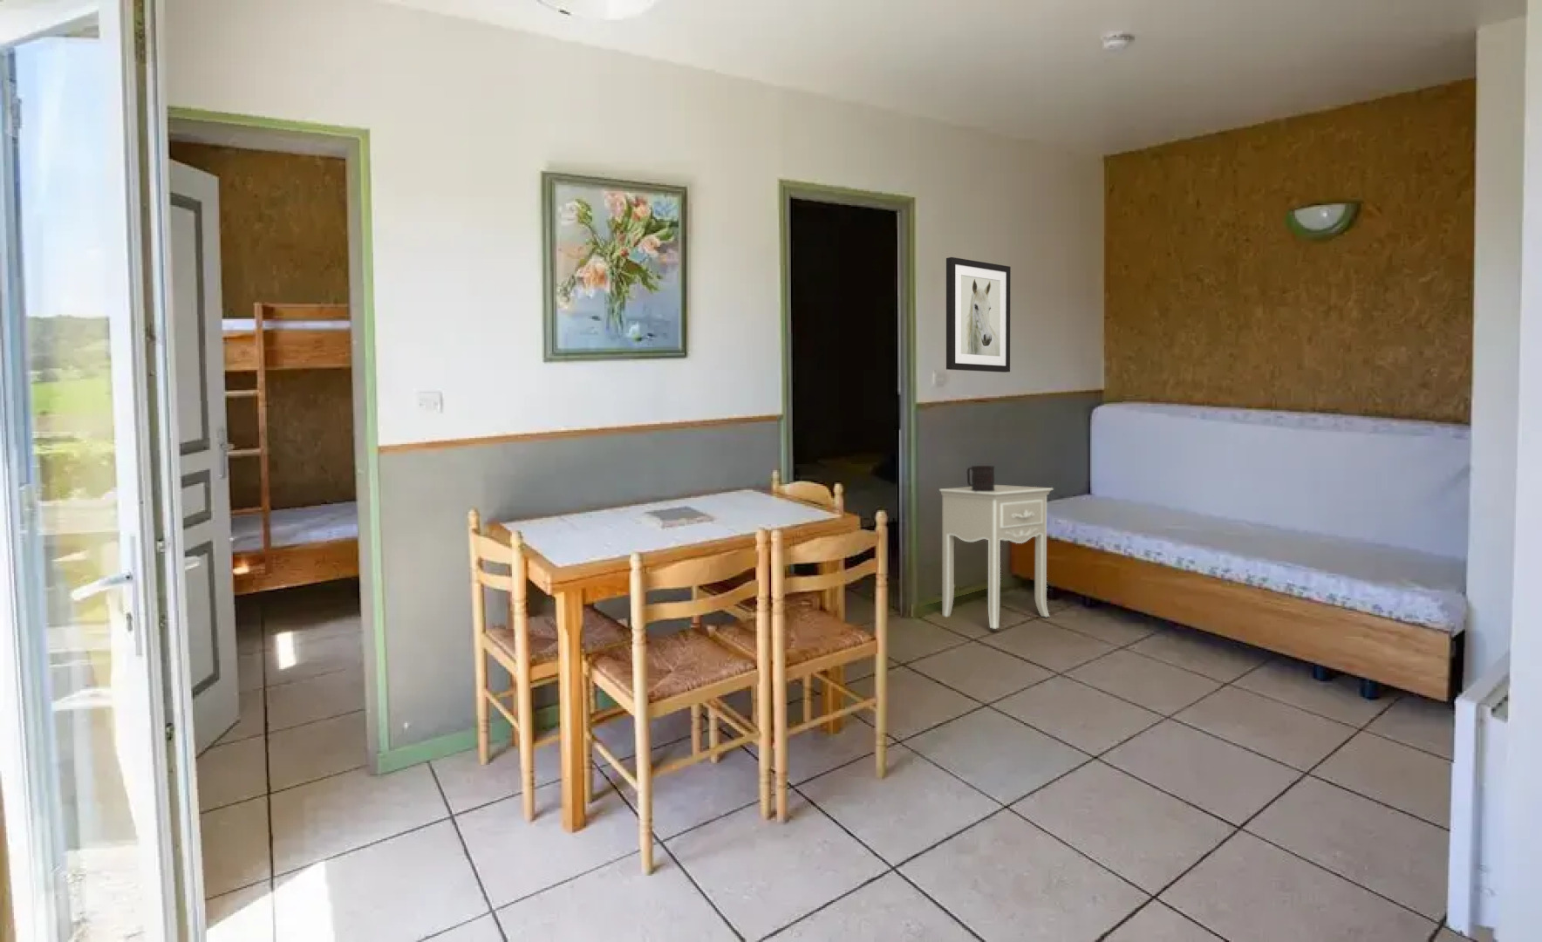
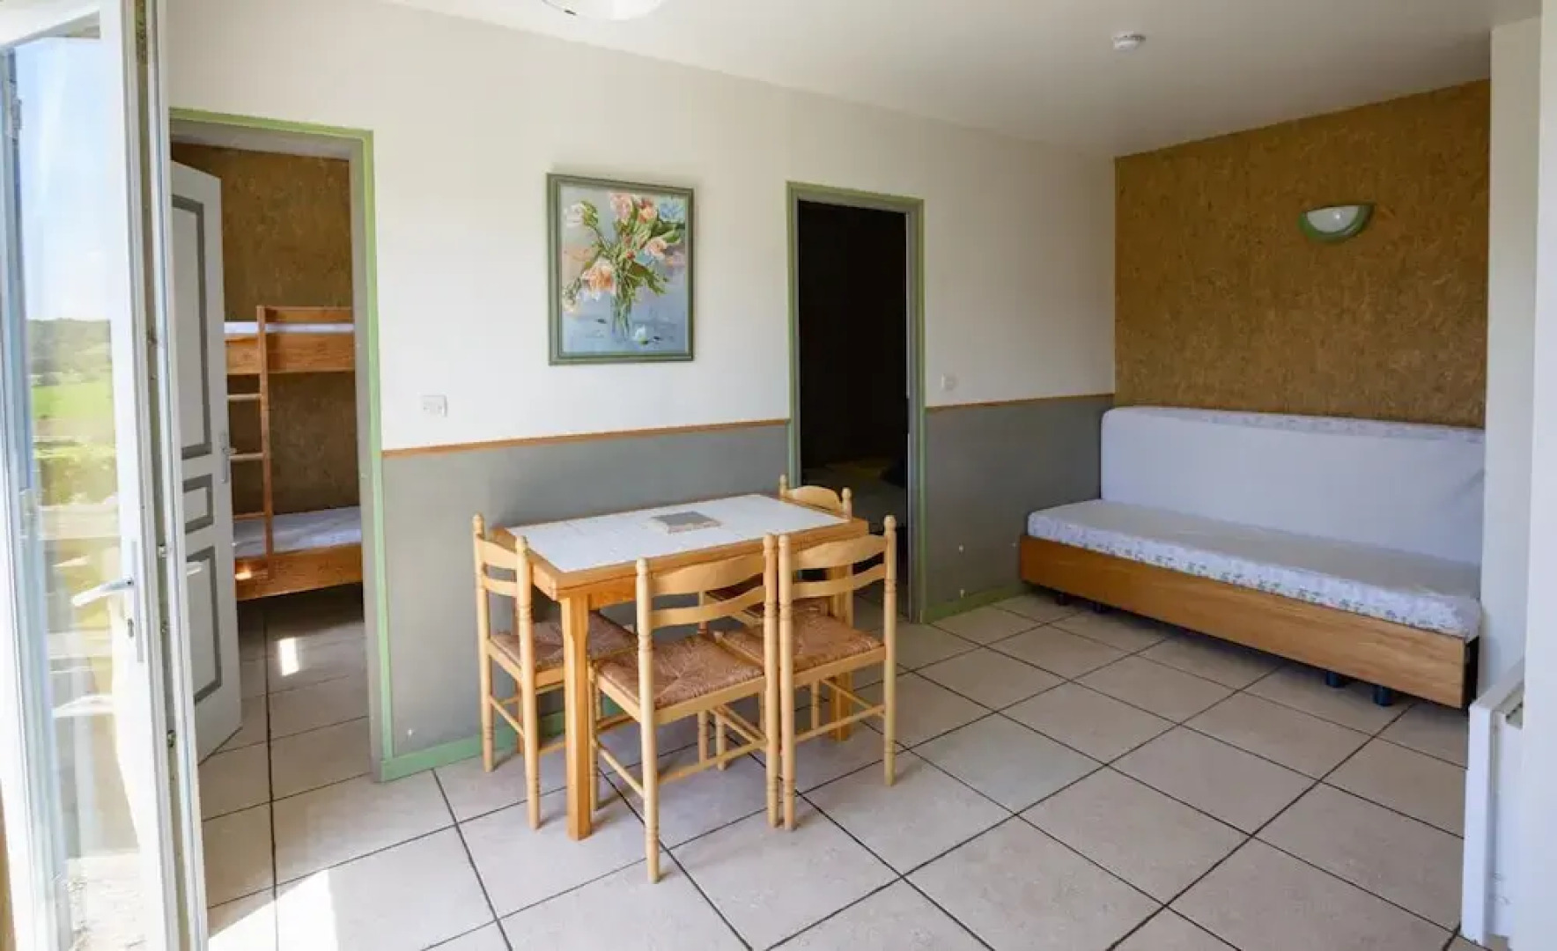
- mug [966,465,996,492]
- nightstand [938,484,1054,630]
- wall art [945,257,1012,373]
